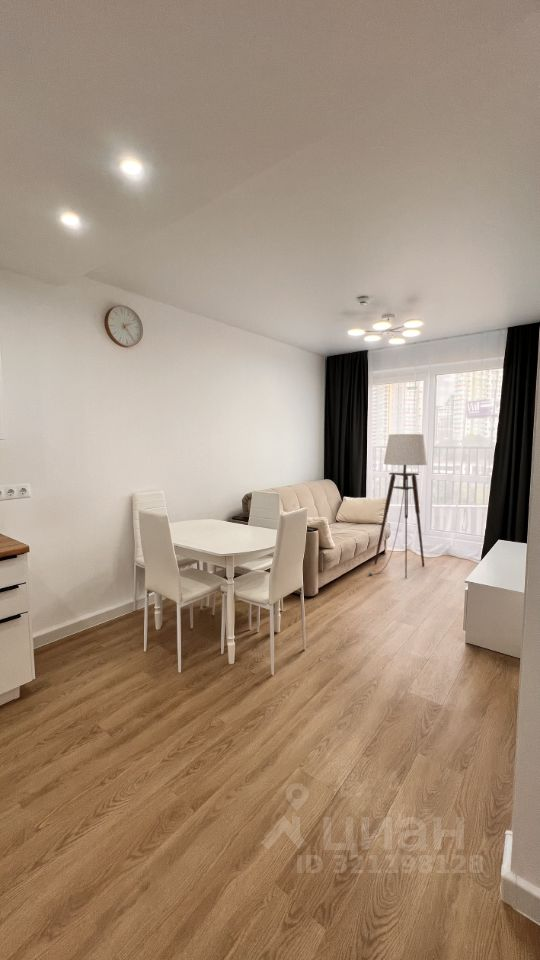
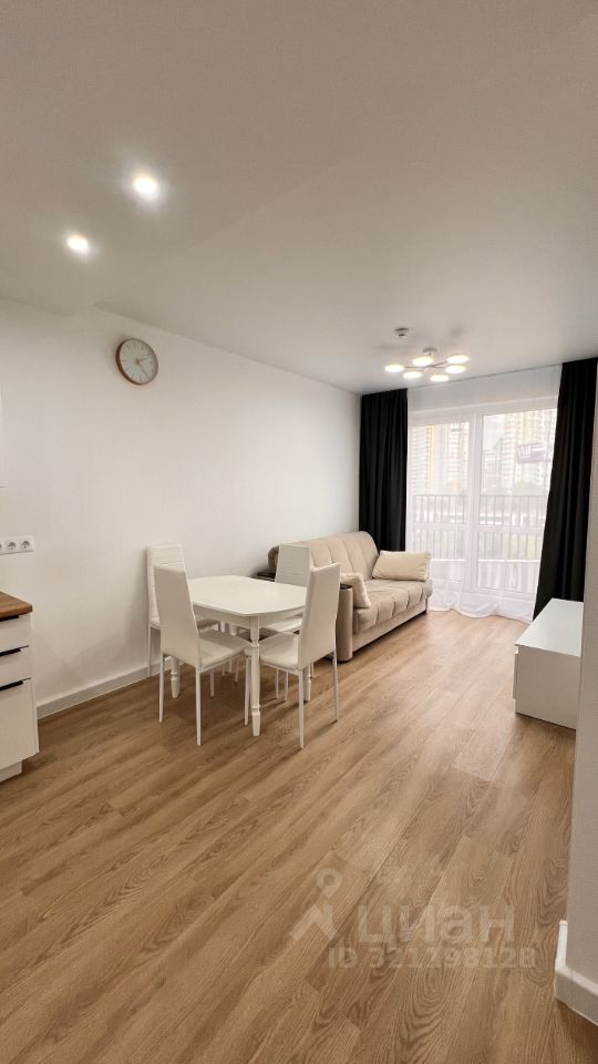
- floor lamp [366,433,428,579]
